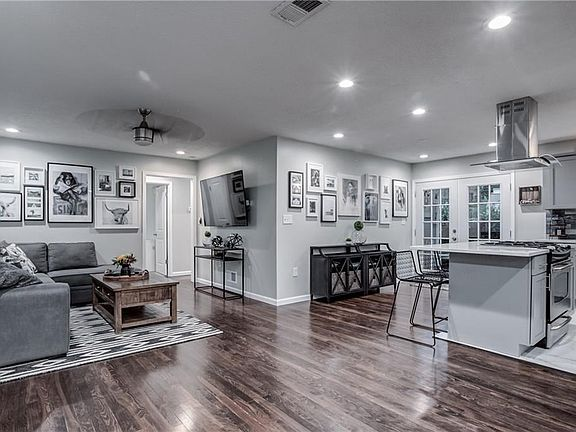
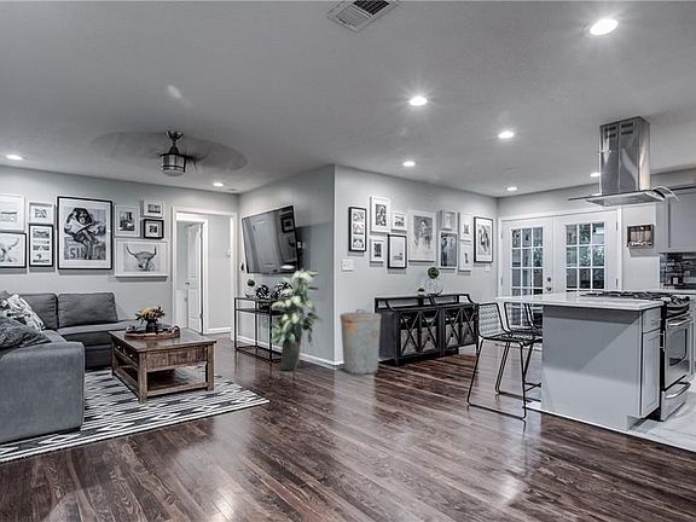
+ indoor plant [269,265,324,372]
+ trash can [340,308,382,377]
